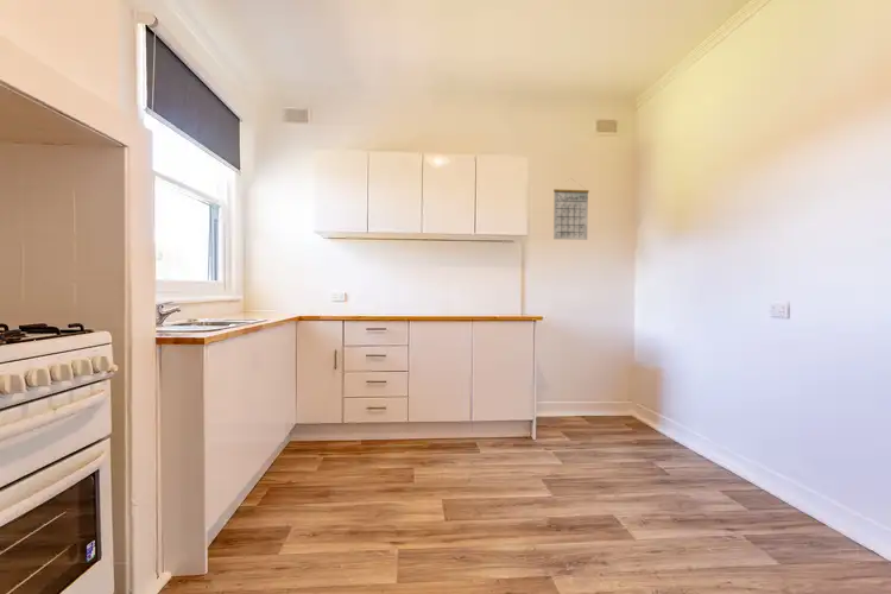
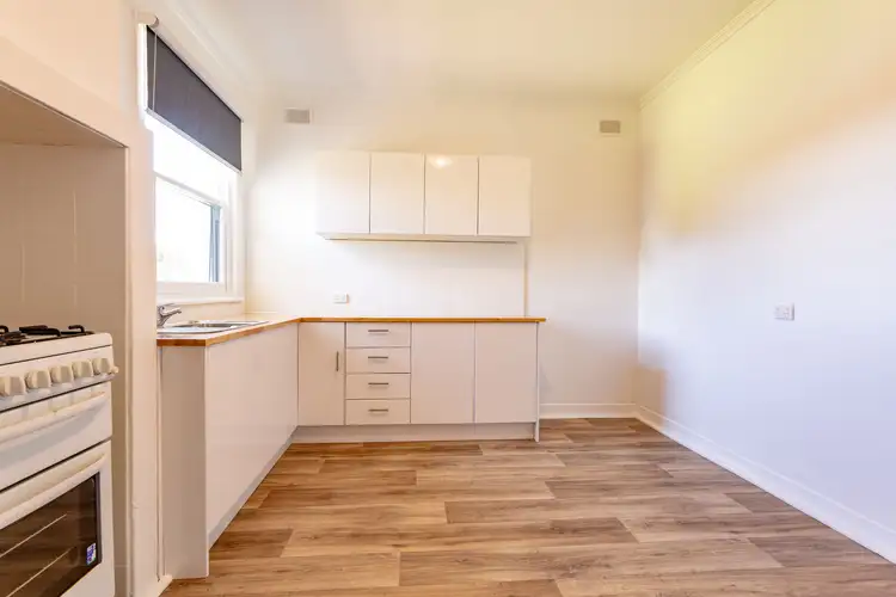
- calendar [552,178,590,241]
